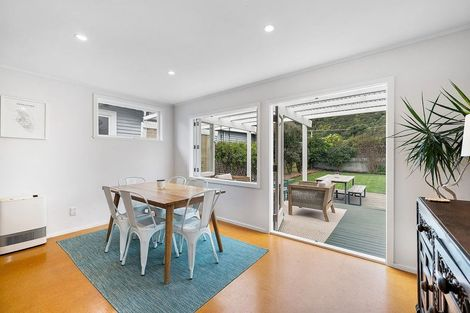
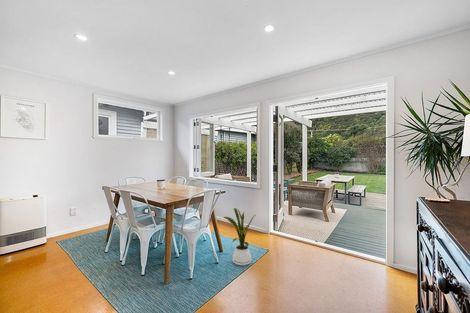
+ house plant [223,207,256,266]
